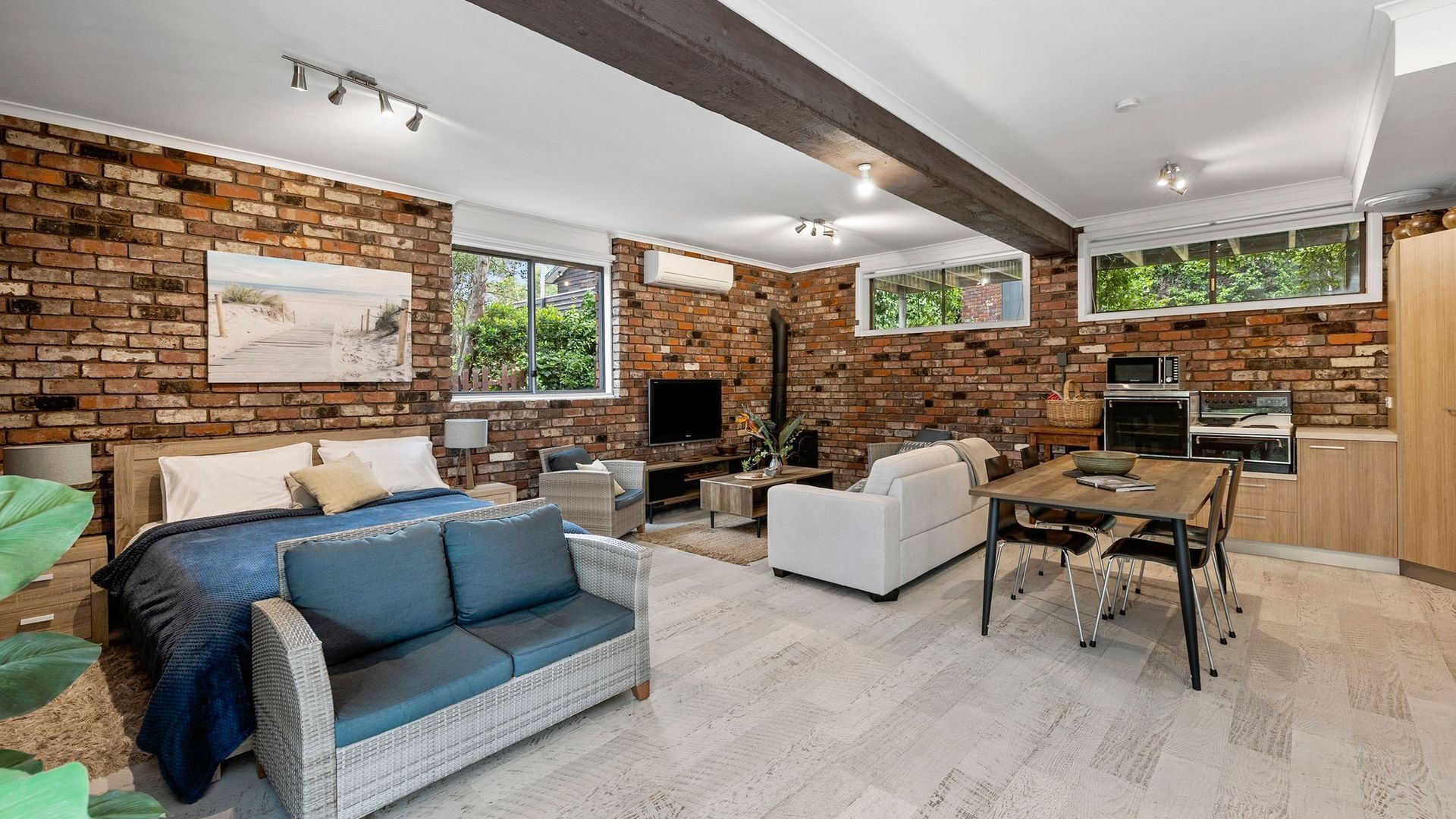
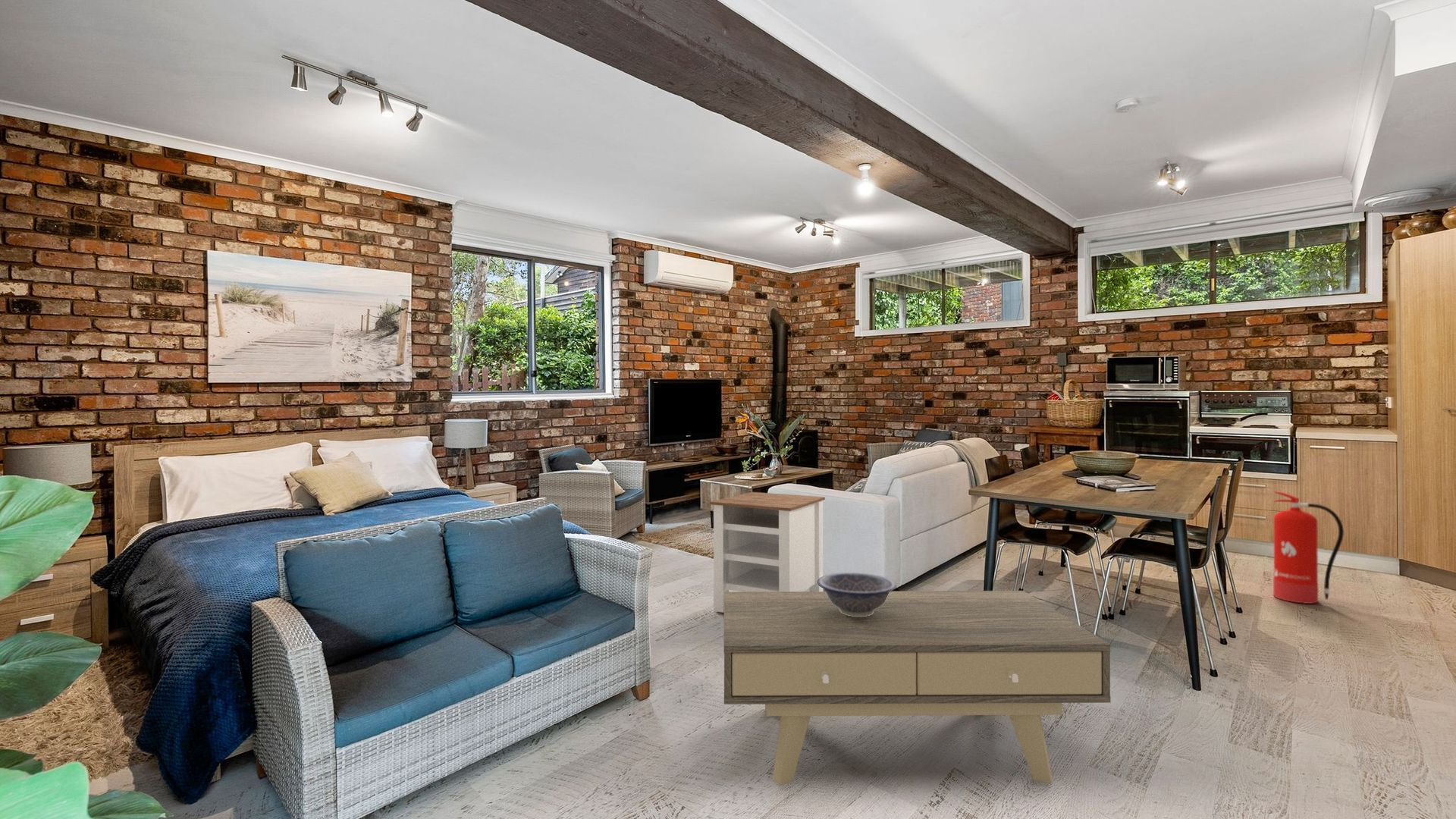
+ coffee table [723,590,1111,786]
+ decorative bowl [817,572,897,617]
+ side table [710,491,826,613]
+ fire extinguisher [1272,491,1345,604]
